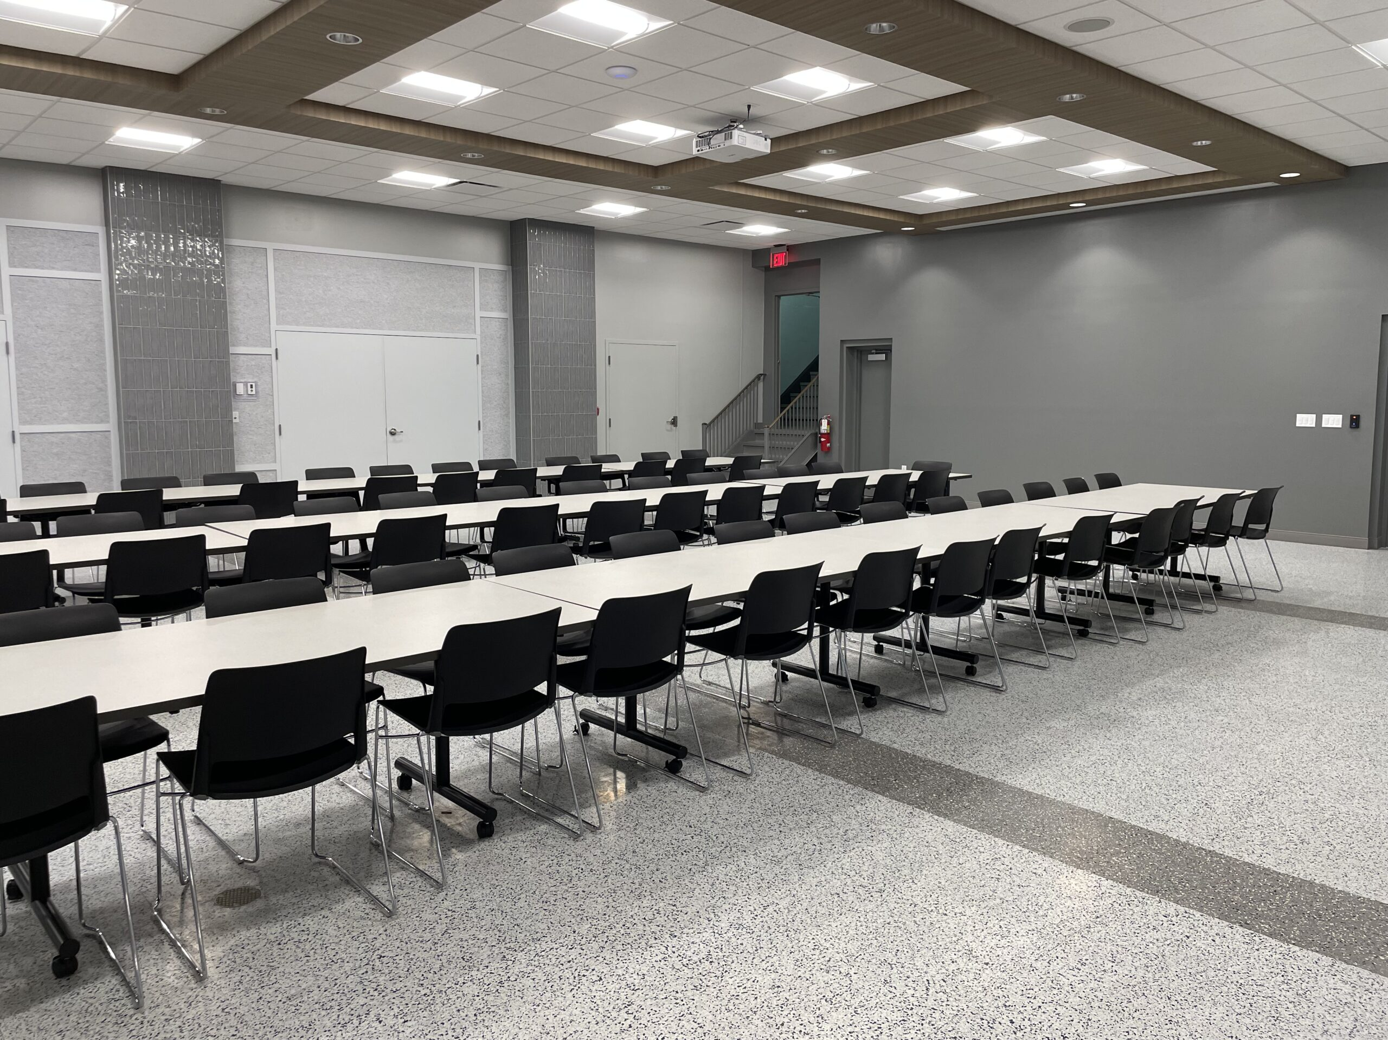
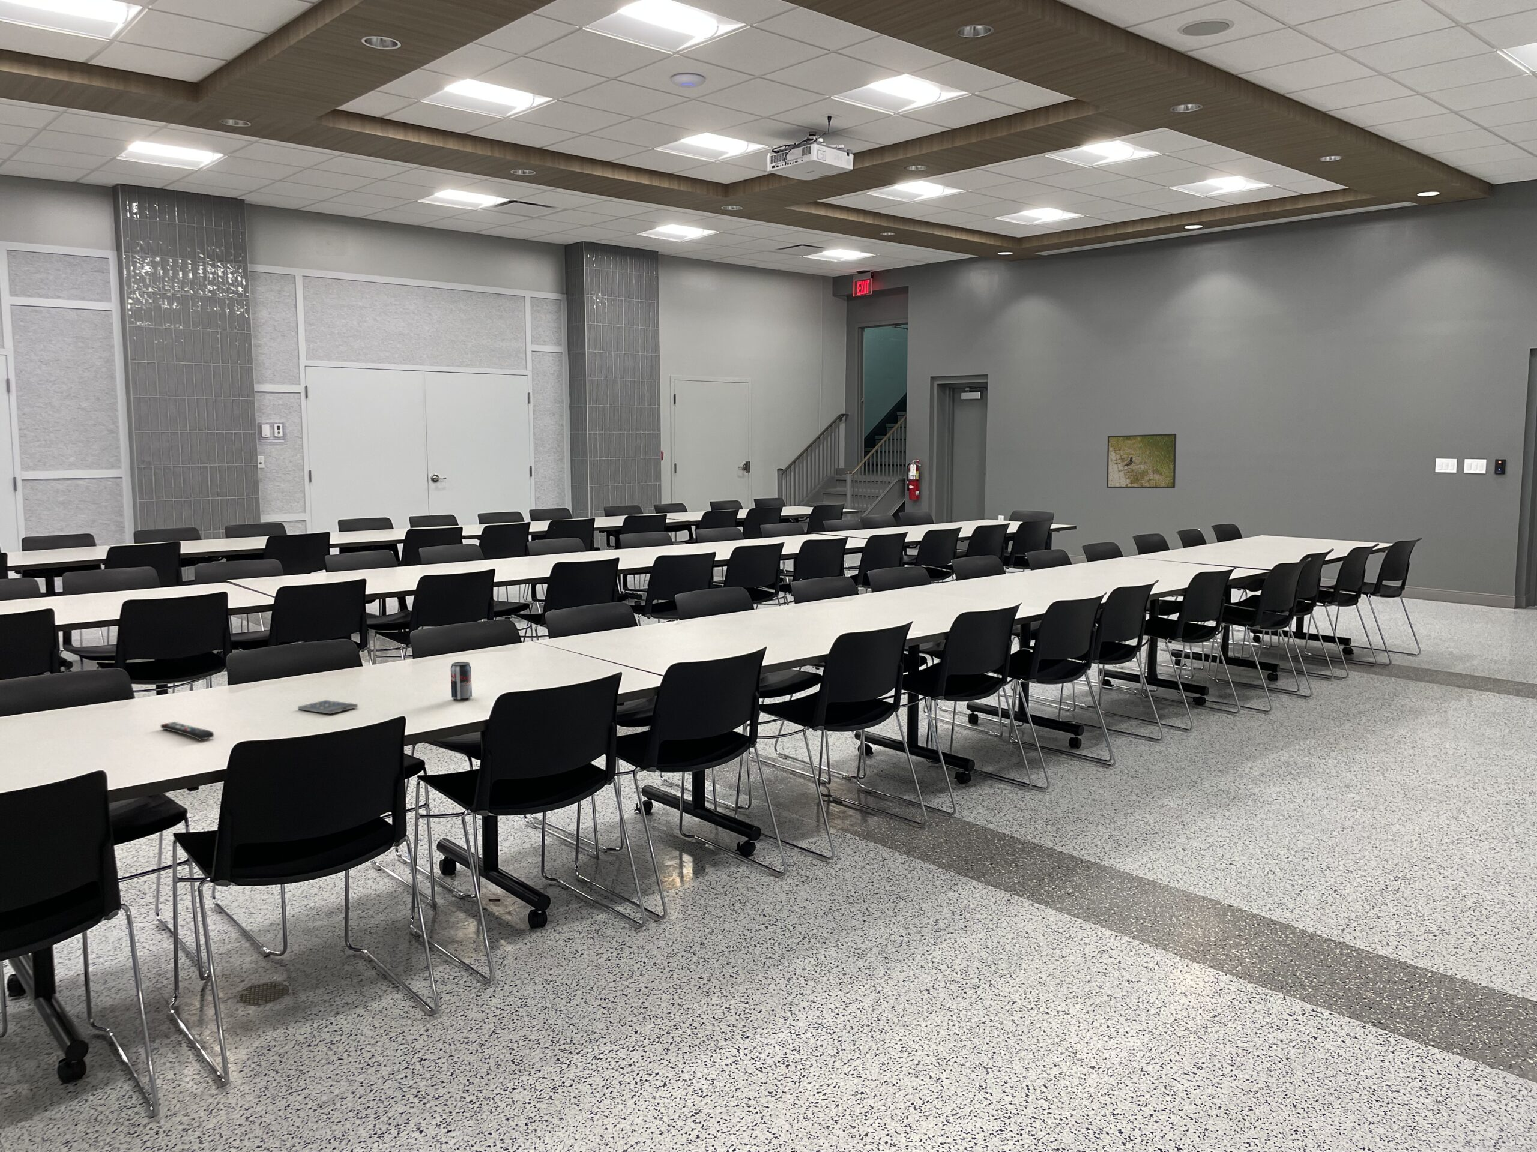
+ beverage can [450,661,472,701]
+ smartphone [298,699,358,715]
+ remote control [160,721,214,741]
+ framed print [1106,433,1176,489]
